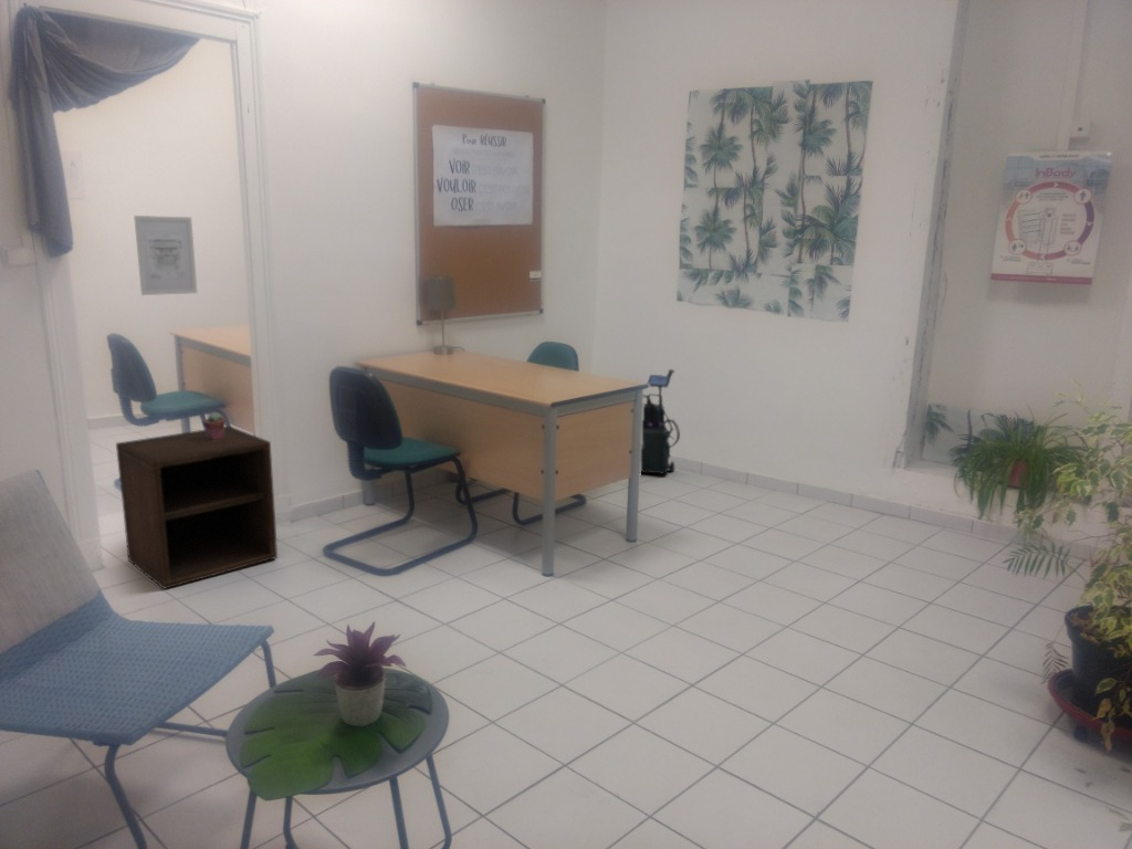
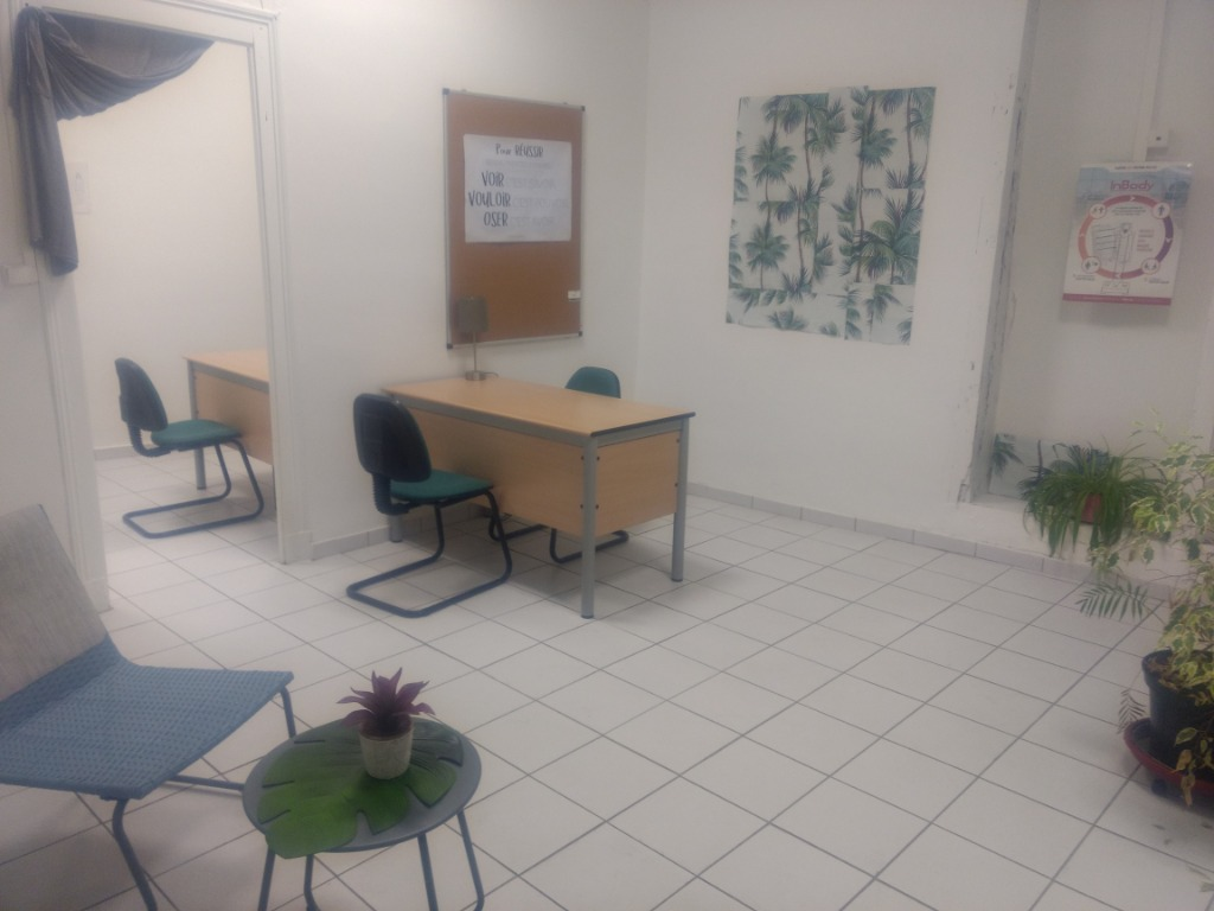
- nightstand [115,424,279,590]
- vacuum cleaner [640,368,681,475]
- wall art [133,214,198,296]
- potted succulent [202,411,227,440]
